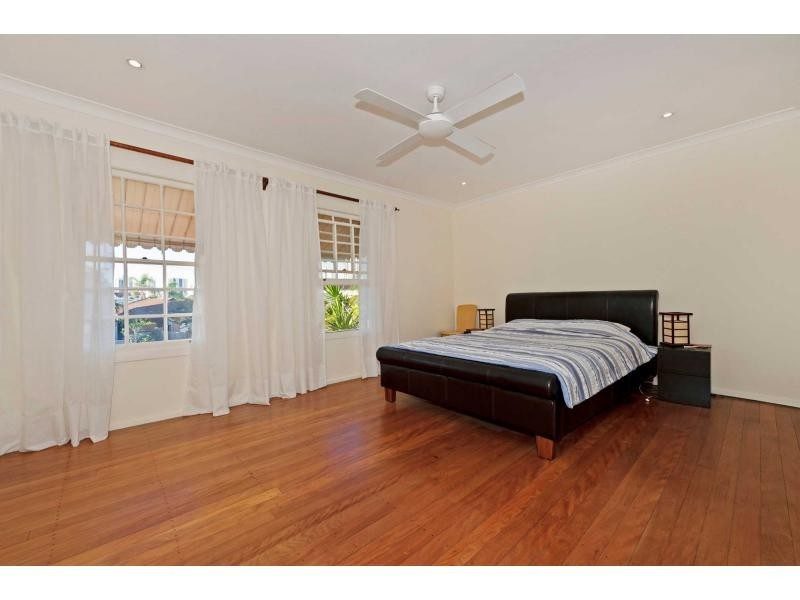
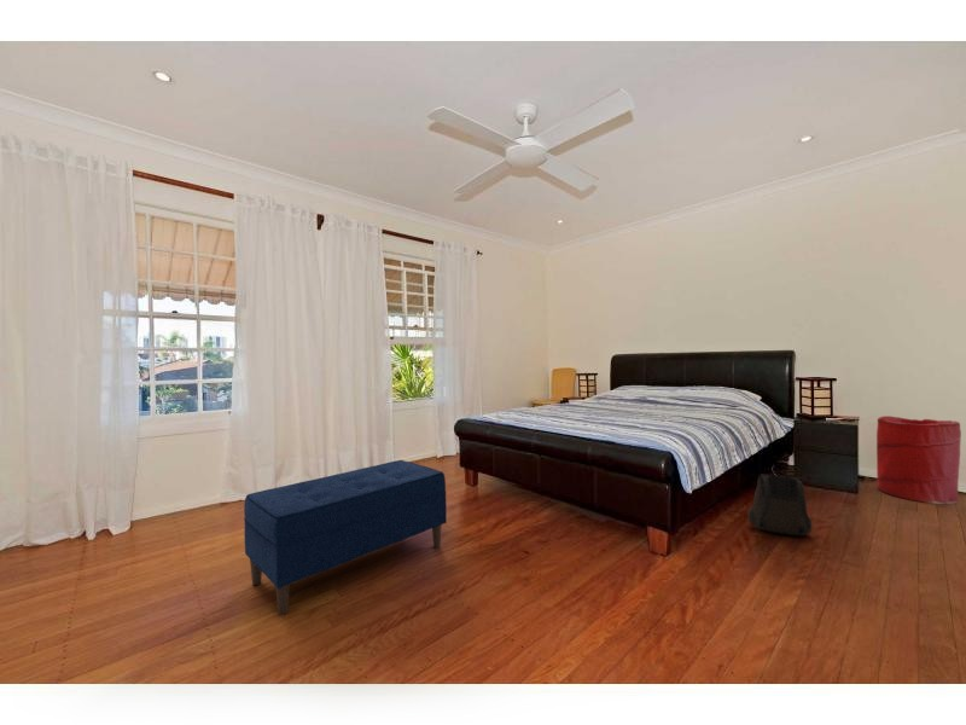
+ laundry hamper [875,414,962,505]
+ backpack [746,470,813,536]
+ bench [243,459,448,617]
